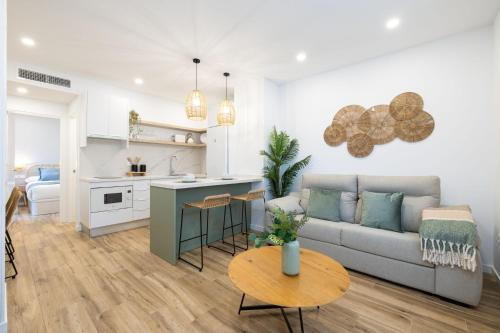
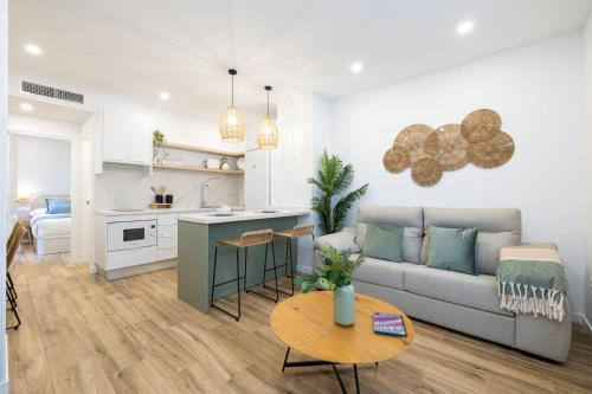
+ video game case [373,311,408,338]
